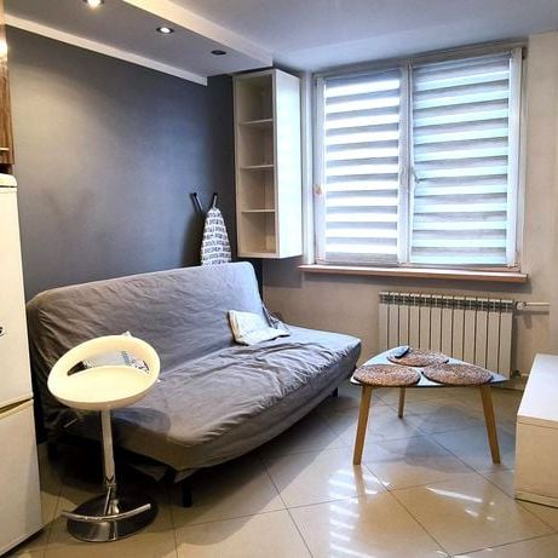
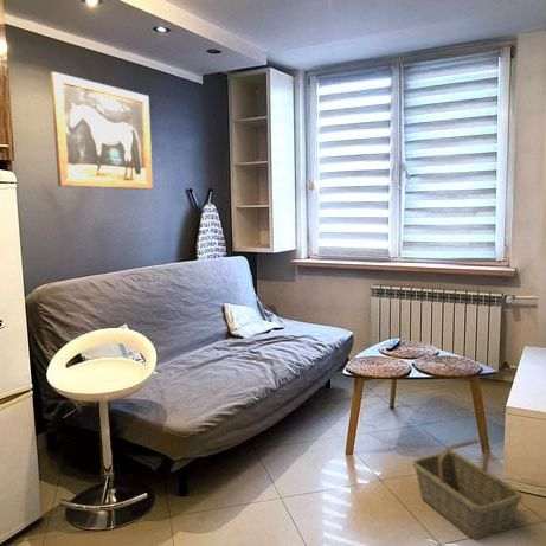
+ wall art [50,71,154,191]
+ basket [411,438,523,541]
